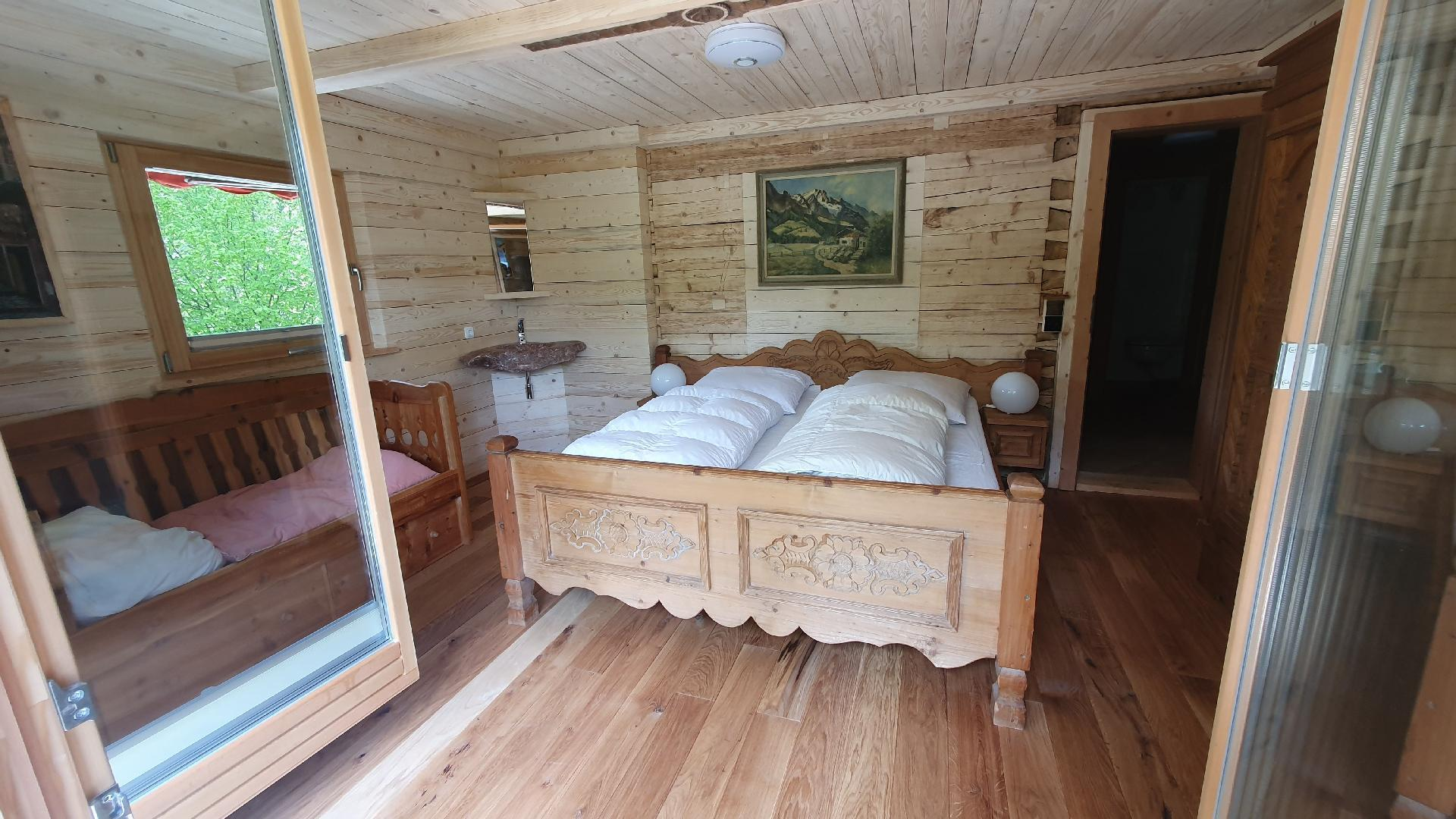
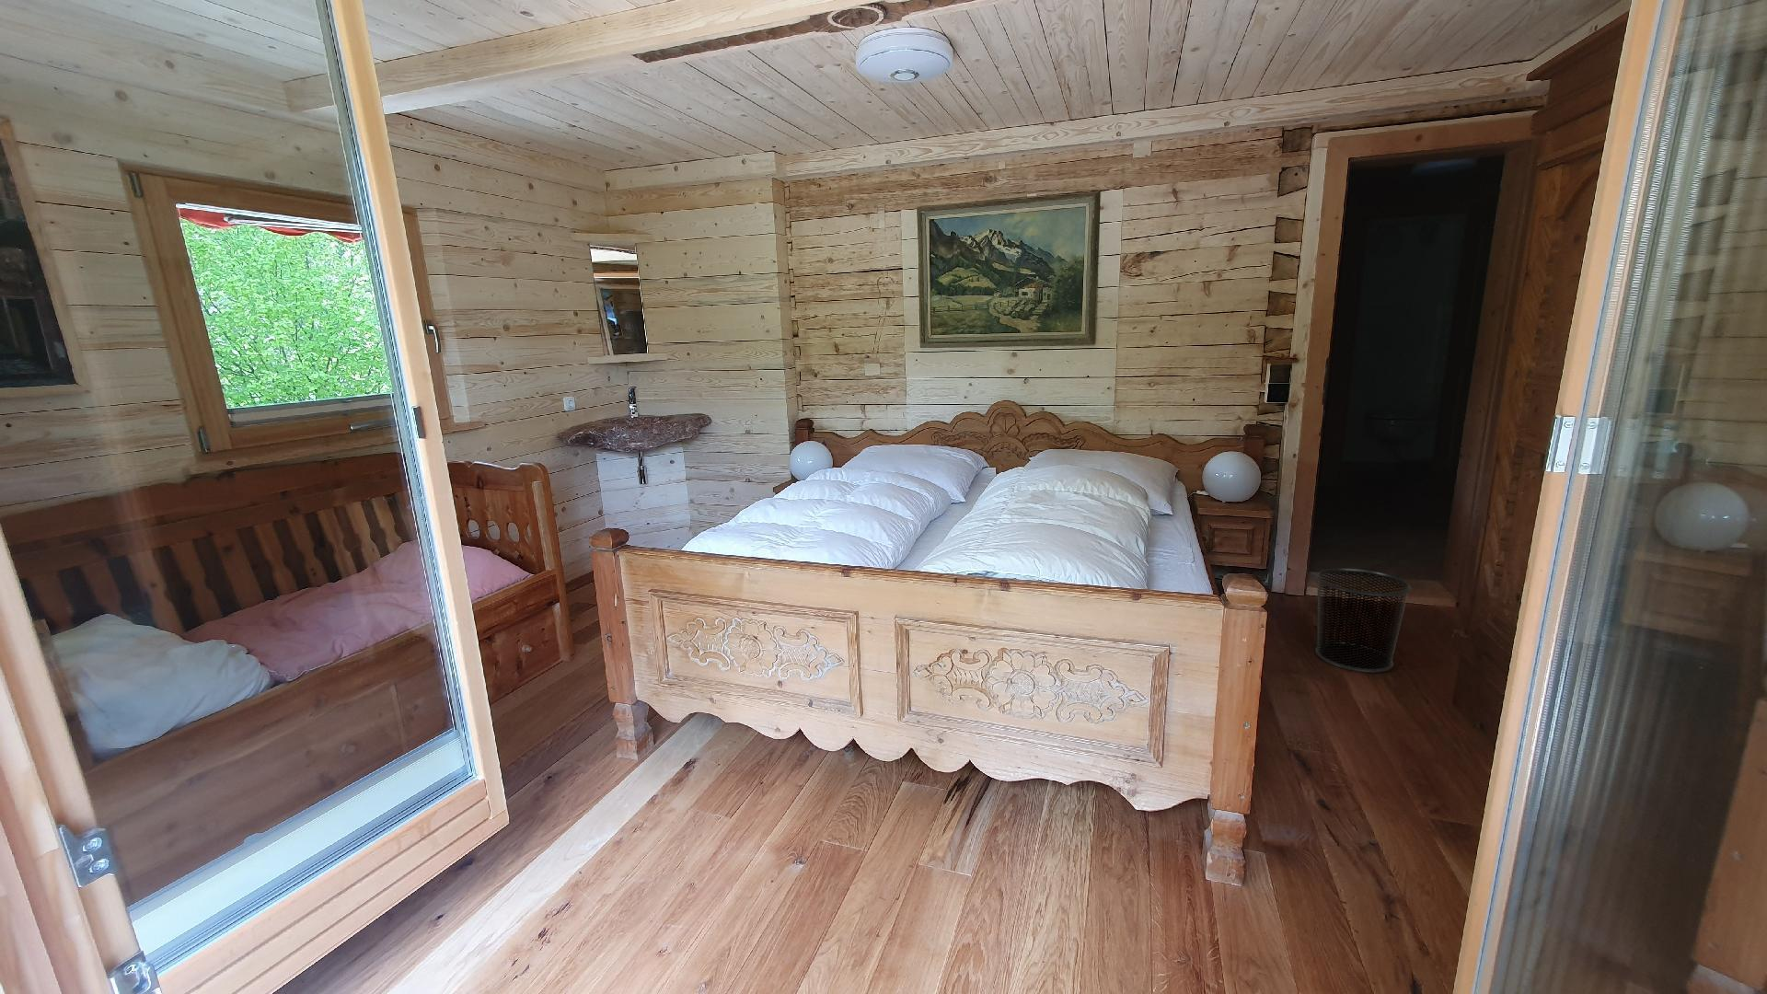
+ waste bin [1314,567,1411,674]
